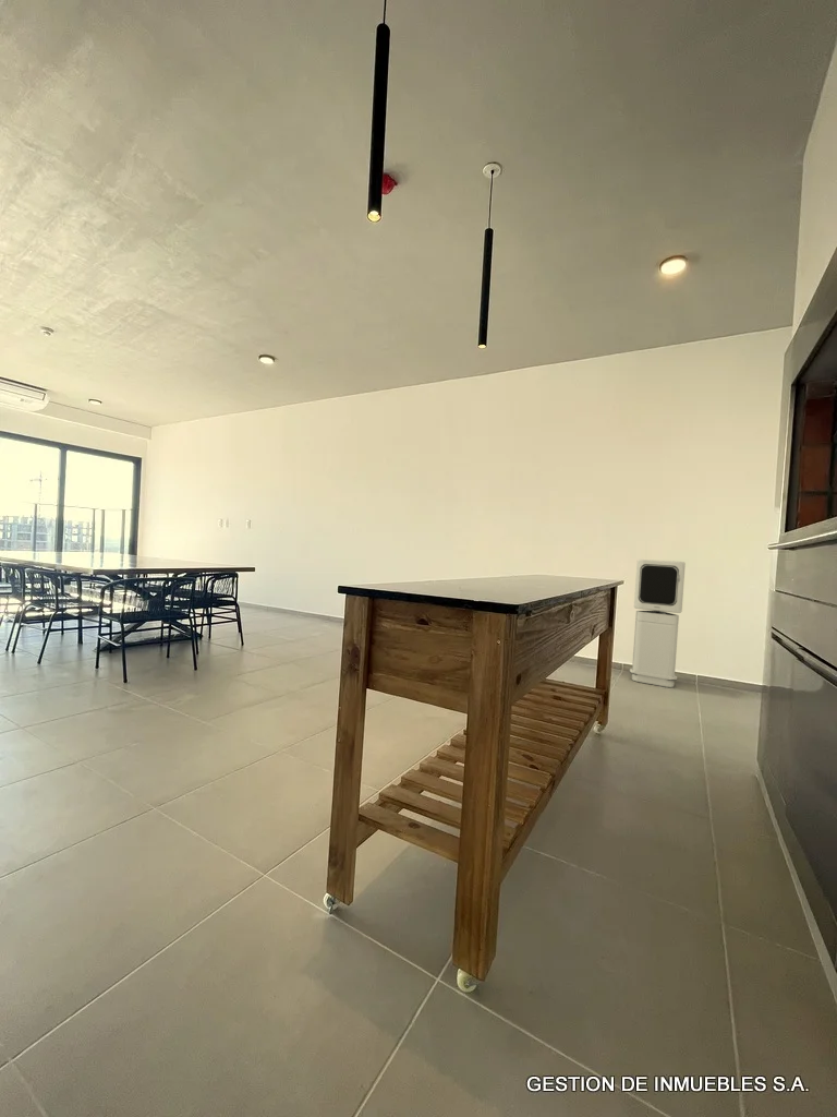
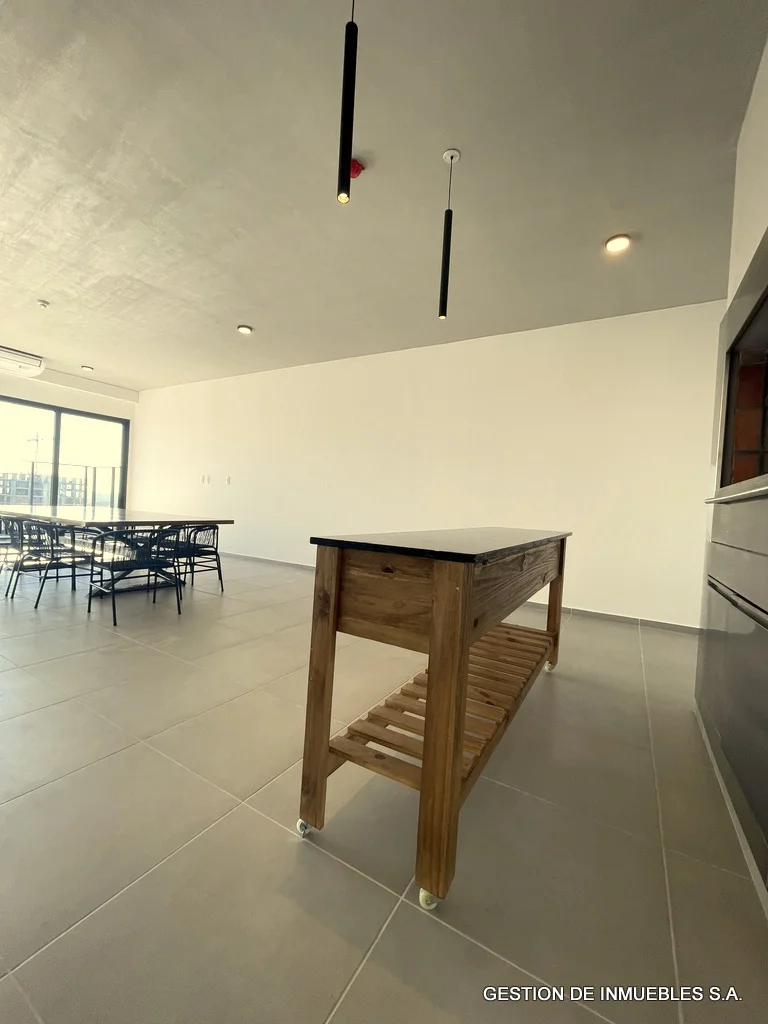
- air purifier [629,558,687,688]
